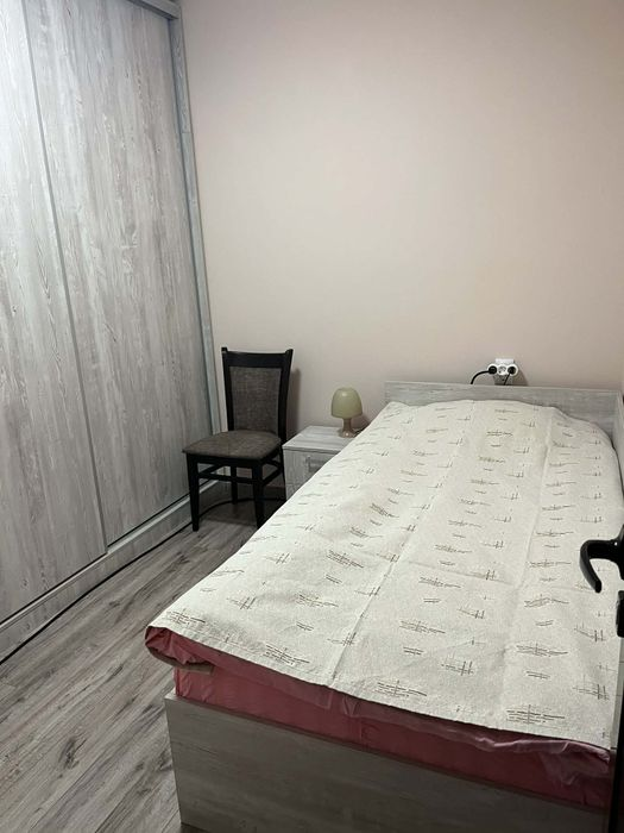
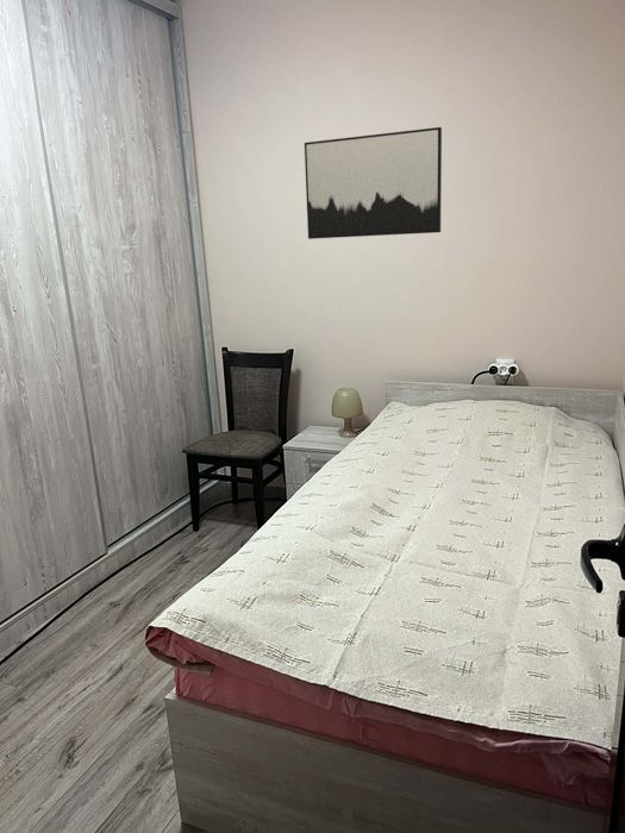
+ wall art [304,126,443,240]
